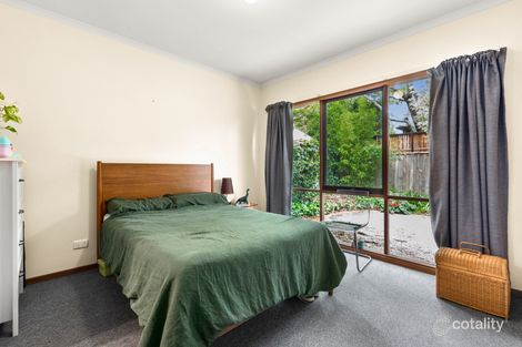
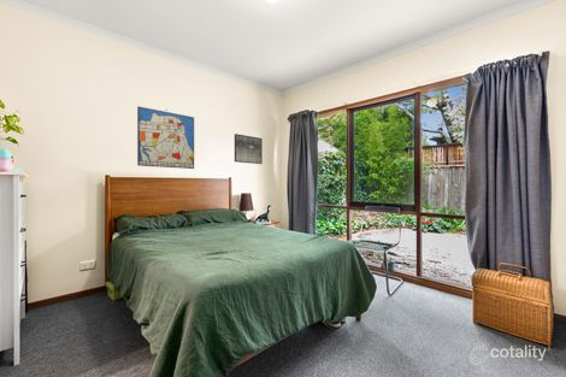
+ wall art [136,105,195,170]
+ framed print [234,132,264,165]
